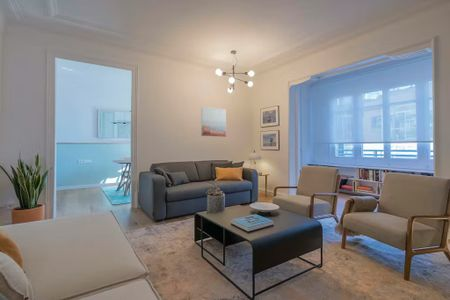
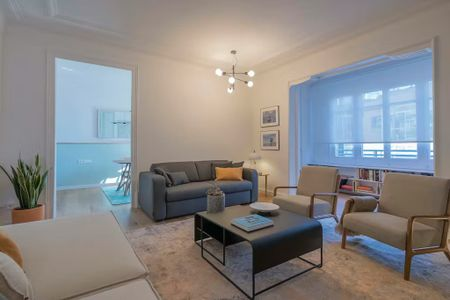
- wall art [200,106,227,138]
